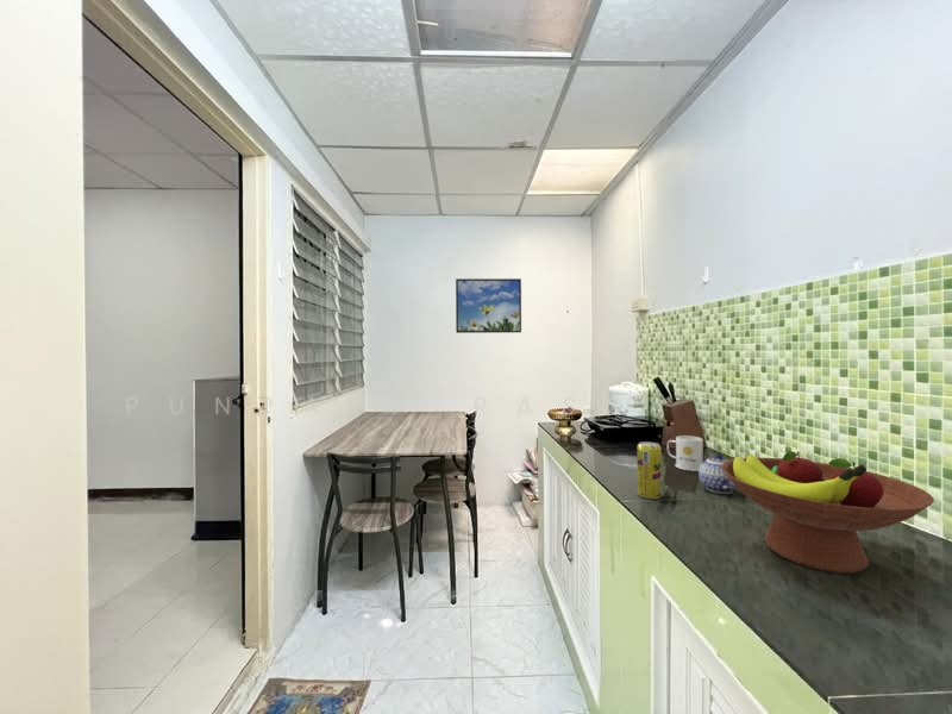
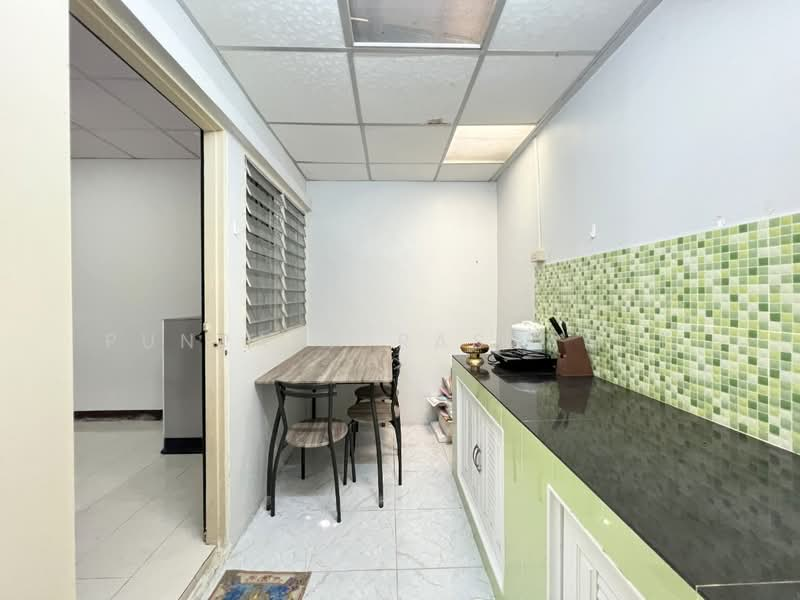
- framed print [455,277,522,334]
- mug [666,434,704,472]
- fruit bowl [721,450,935,575]
- teapot [697,452,738,495]
- beverage can [637,440,663,500]
